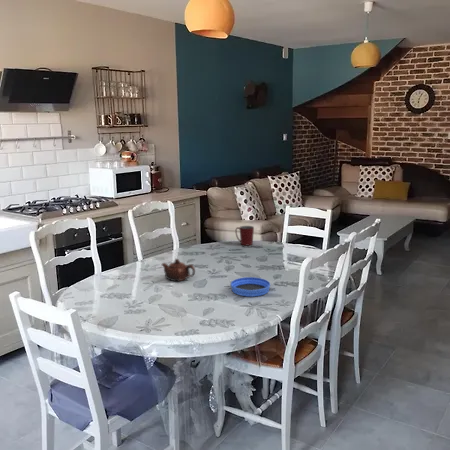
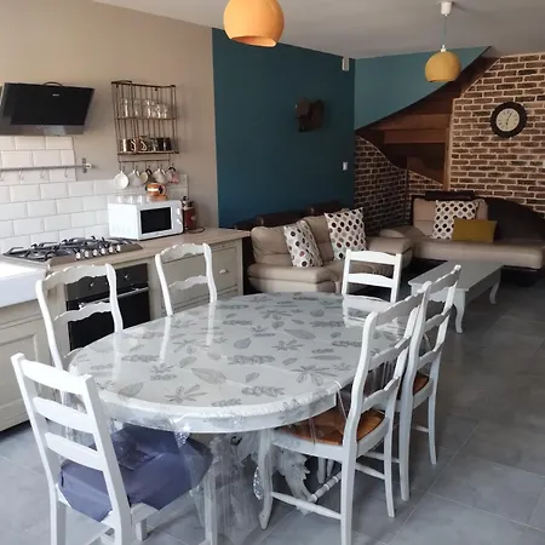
- teapot [161,258,196,282]
- bowl [230,276,271,298]
- mug [234,225,255,246]
